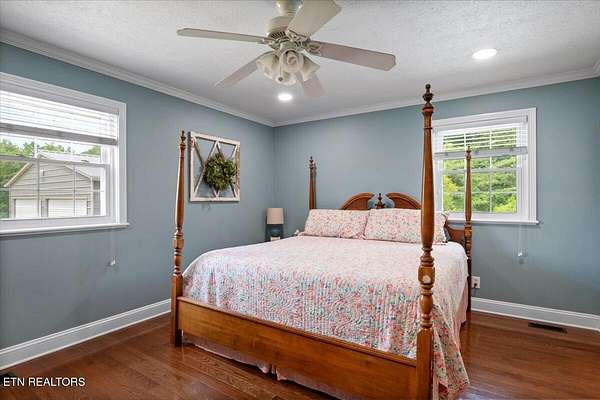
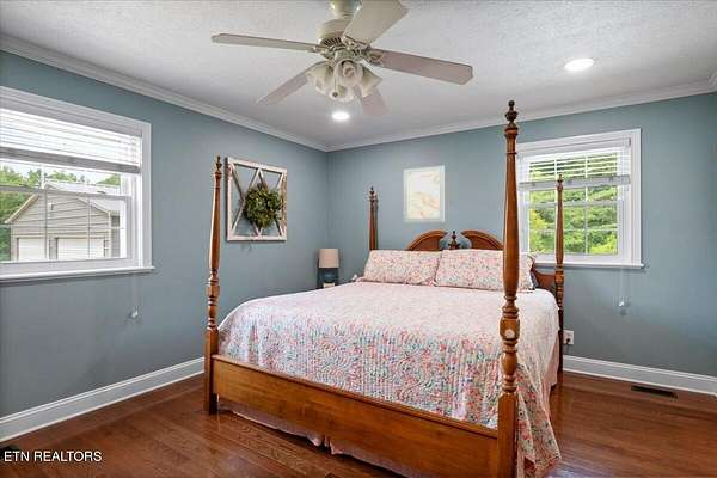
+ wall art [403,165,446,223]
